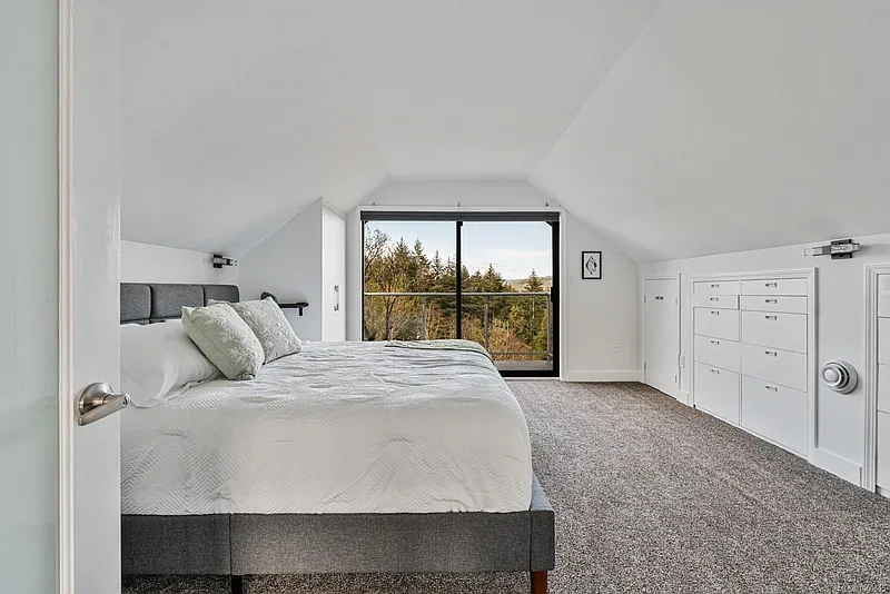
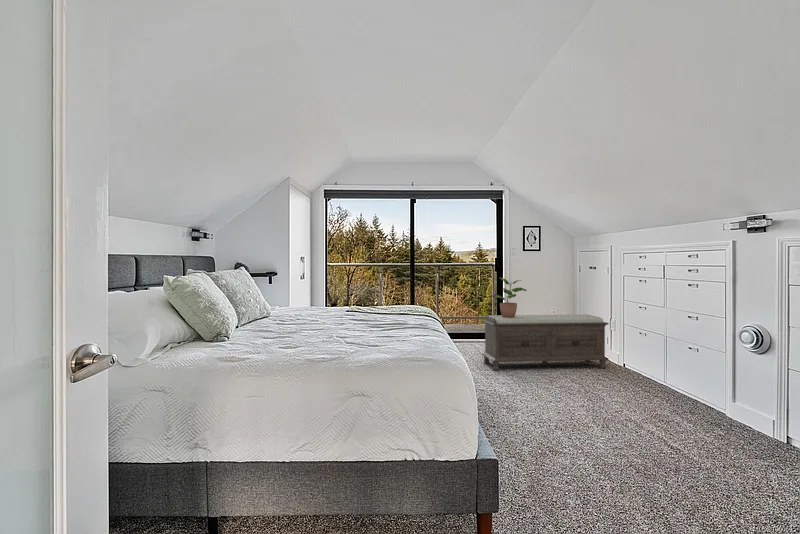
+ bench [481,314,610,371]
+ potted plant [490,277,527,318]
